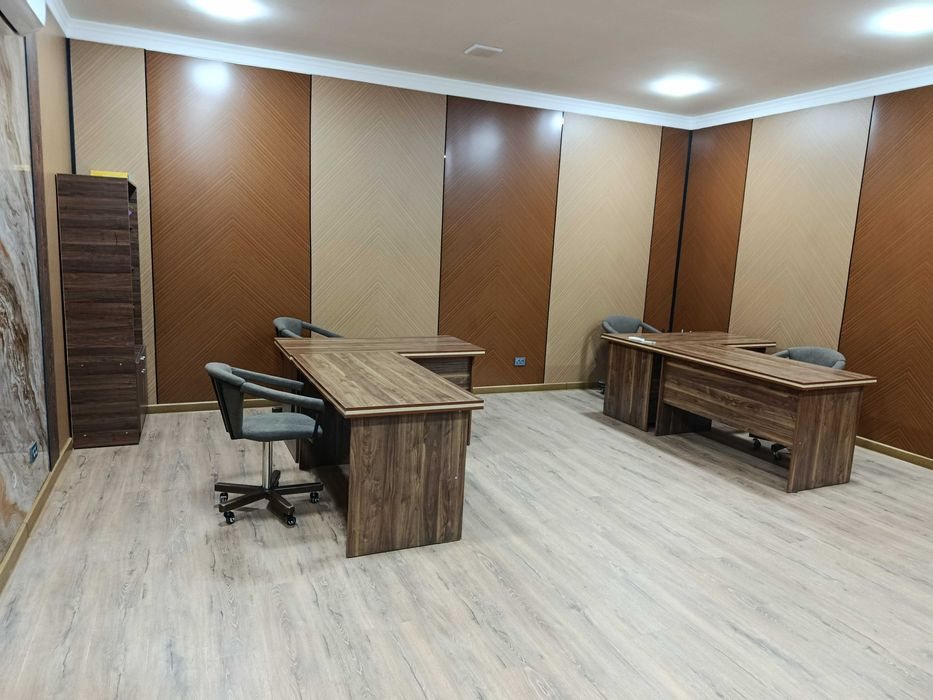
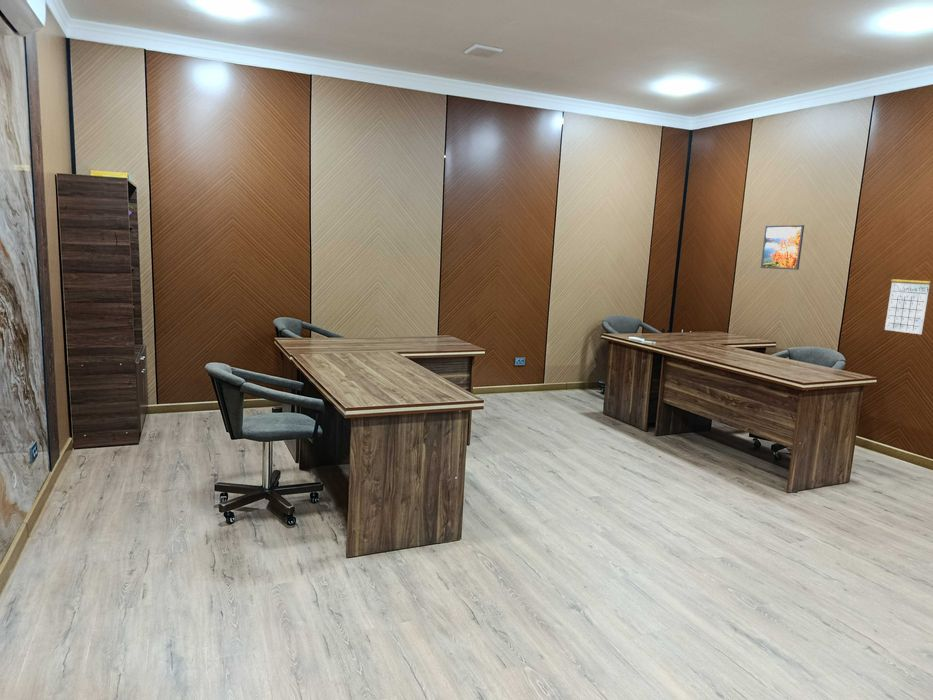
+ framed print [760,224,805,271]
+ calendar [884,267,932,335]
